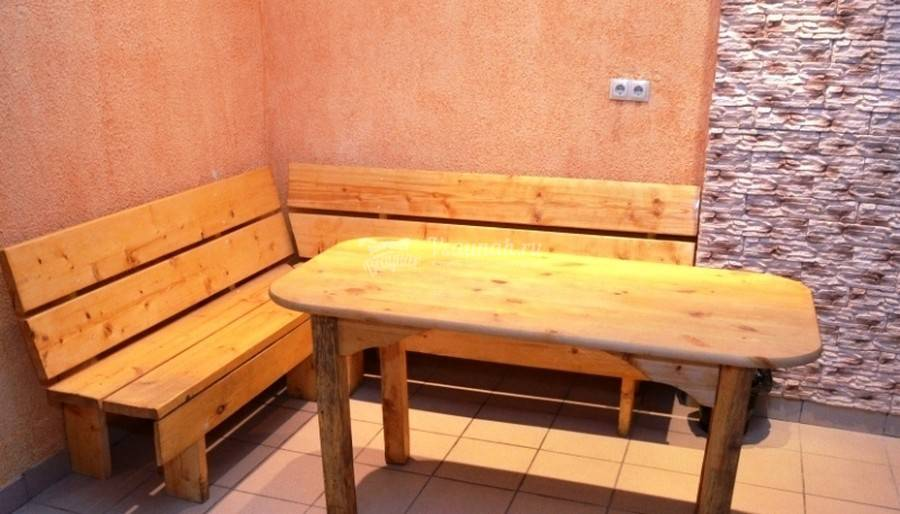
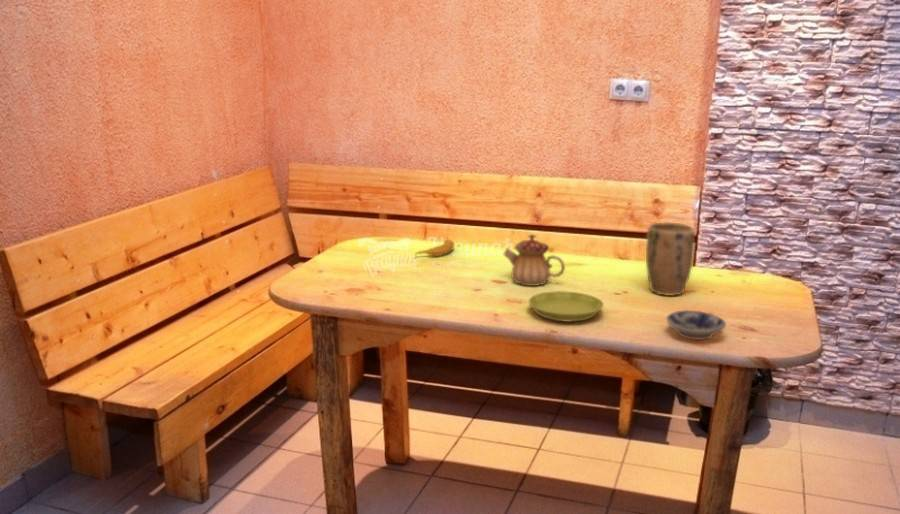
+ bowl [665,309,727,341]
+ fruit [414,238,455,258]
+ teapot [503,233,566,287]
+ saucer [528,290,605,322]
+ plant pot [645,221,696,297]
